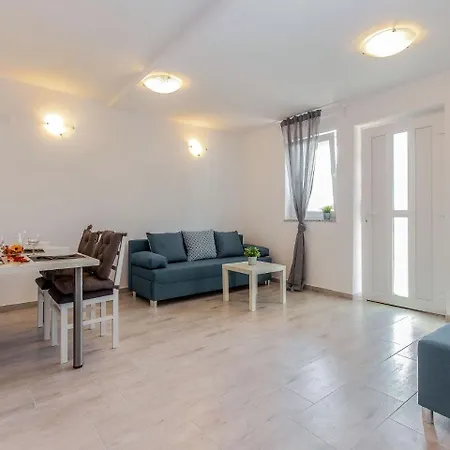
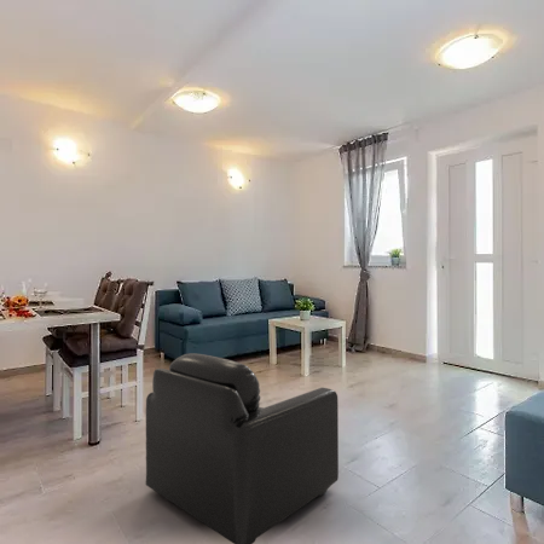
+ armchair [145,352,340,544]
